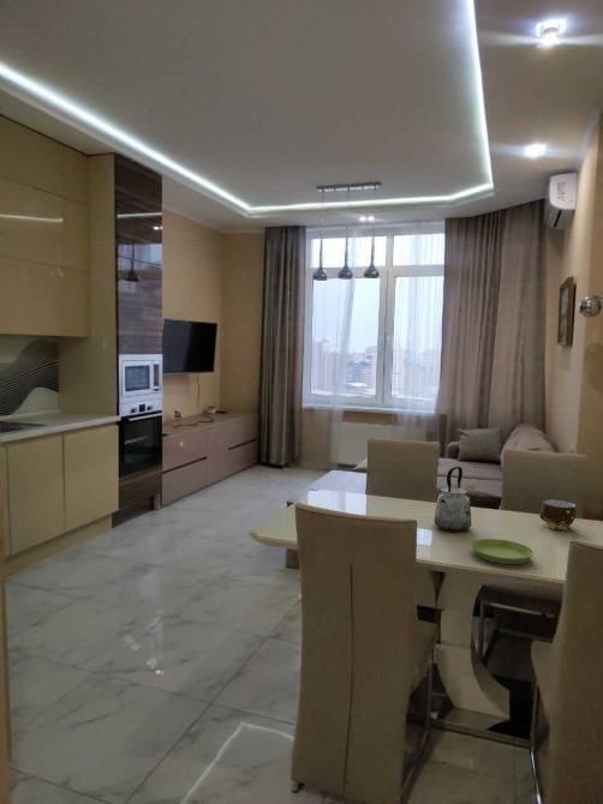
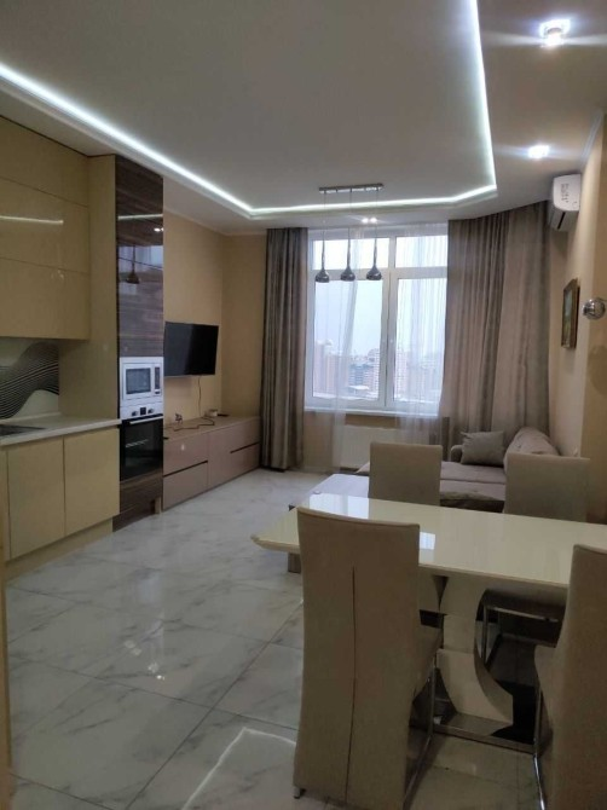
- cup [538,499,577,532]
- kettle [432,466,472,532]
- saucer [470,538,535,565]
